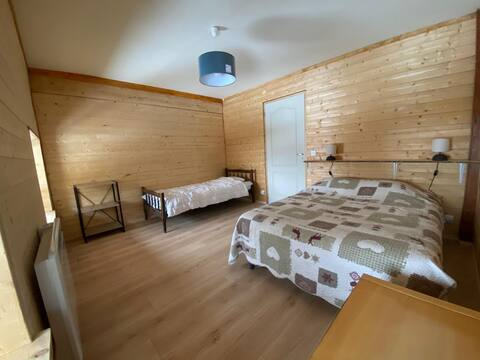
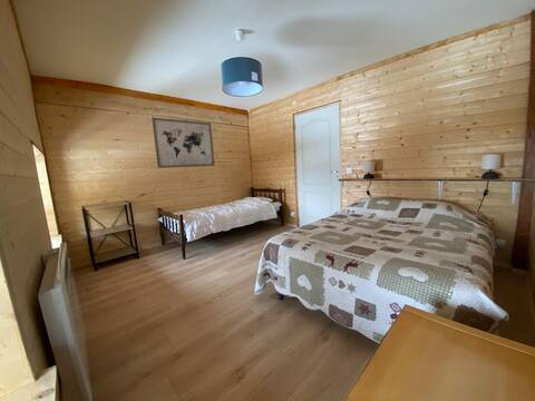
+ wall art [150,116,215,169]
